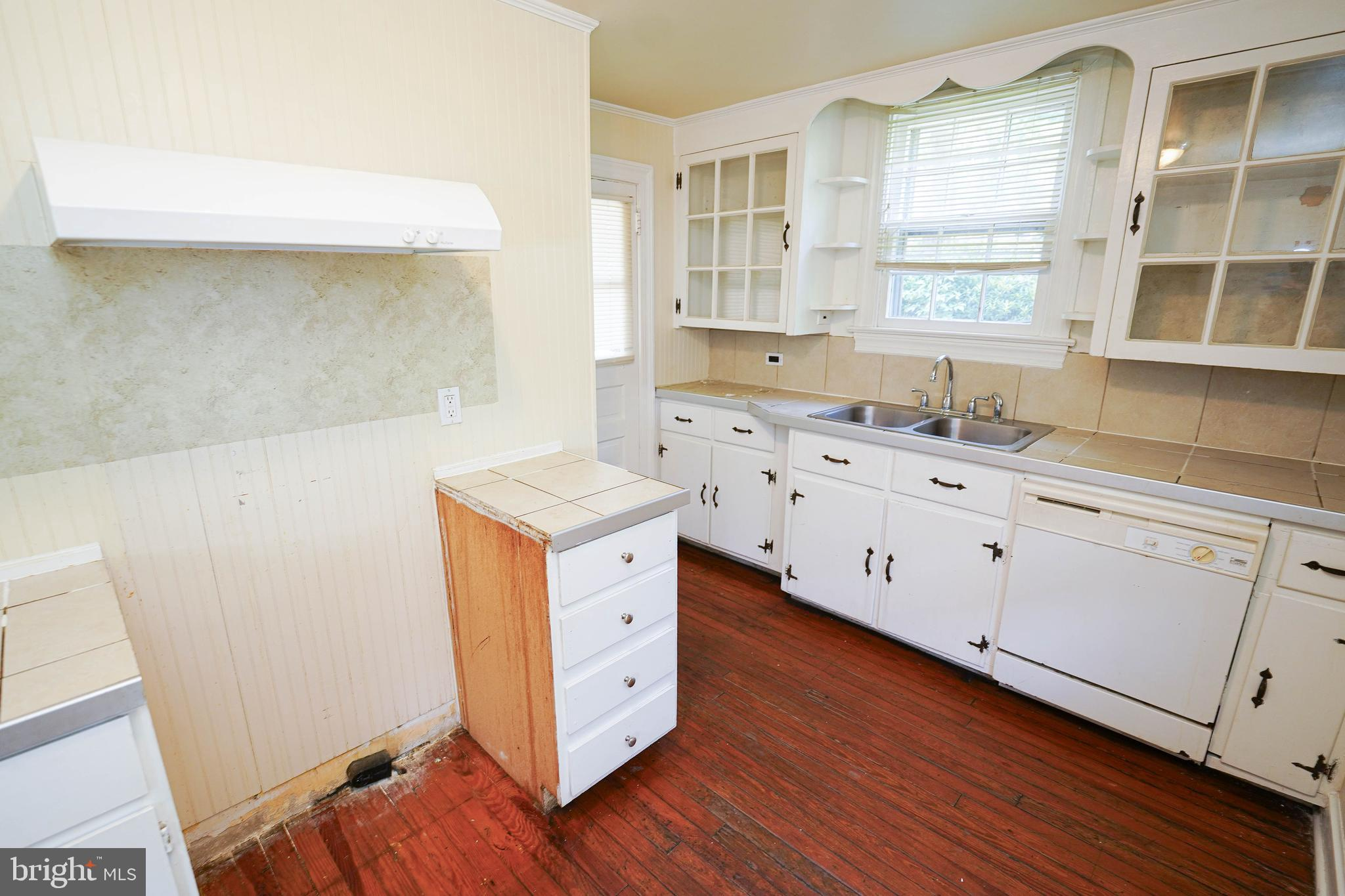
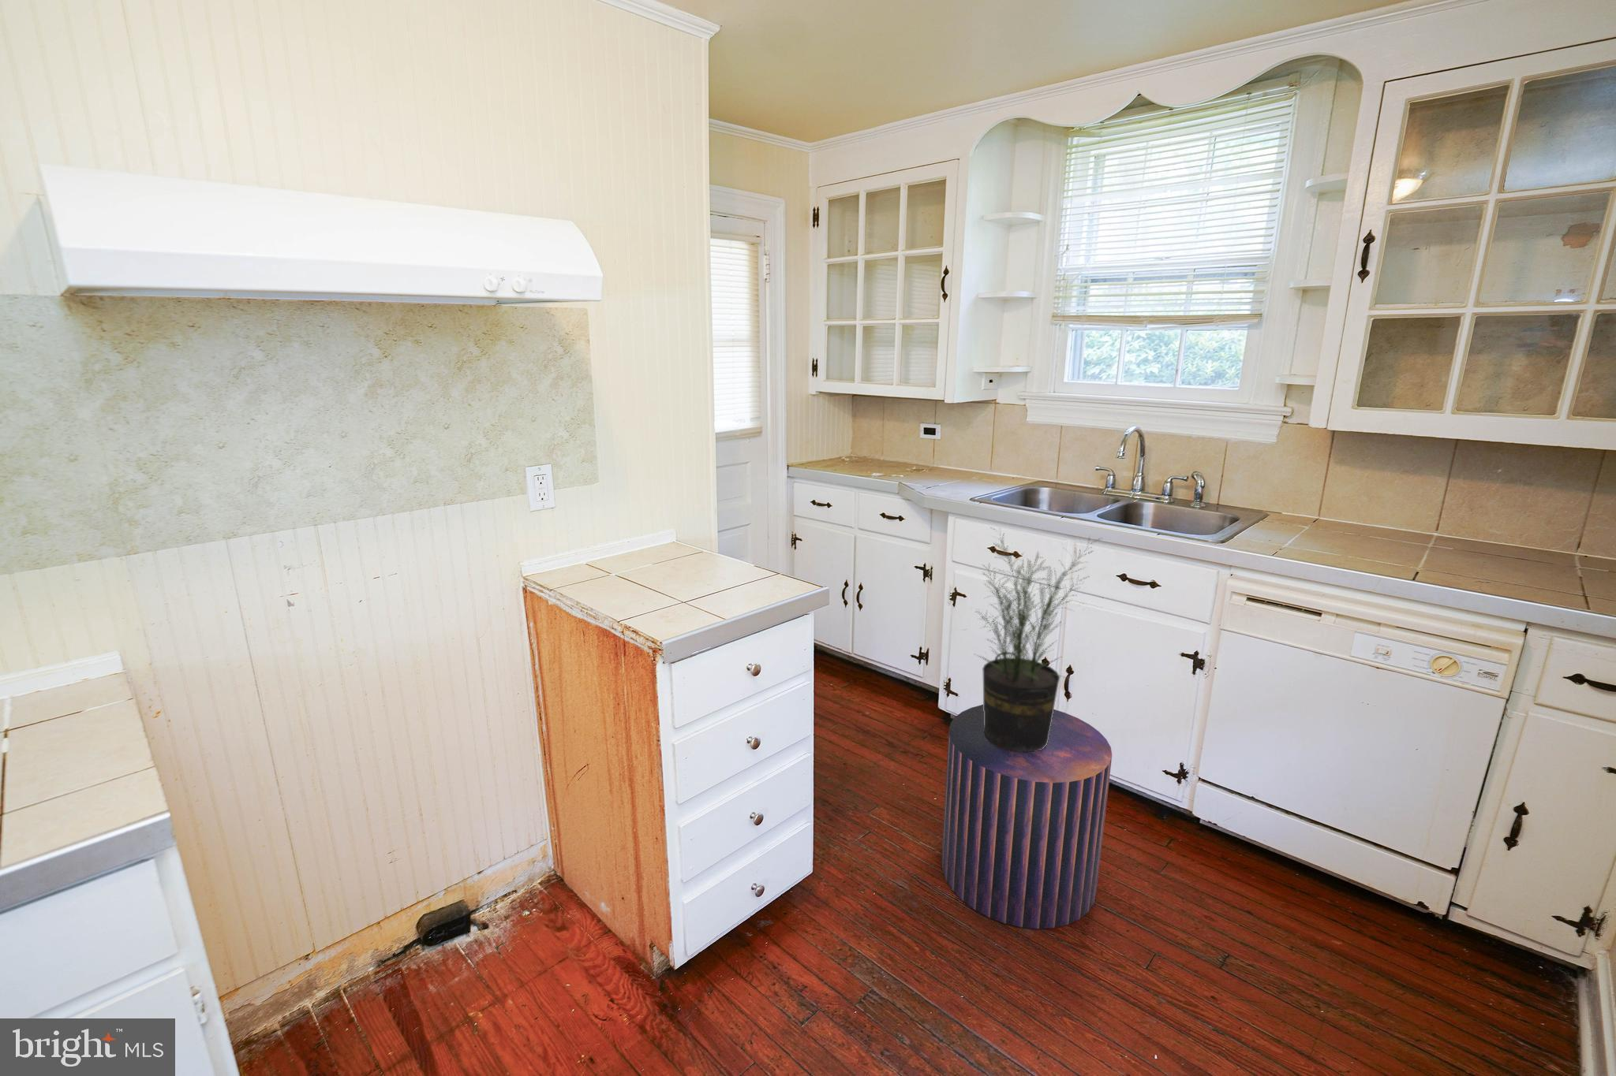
+ stool [941,704,1113,929]
+ potted plant [970,526,1103,753]
